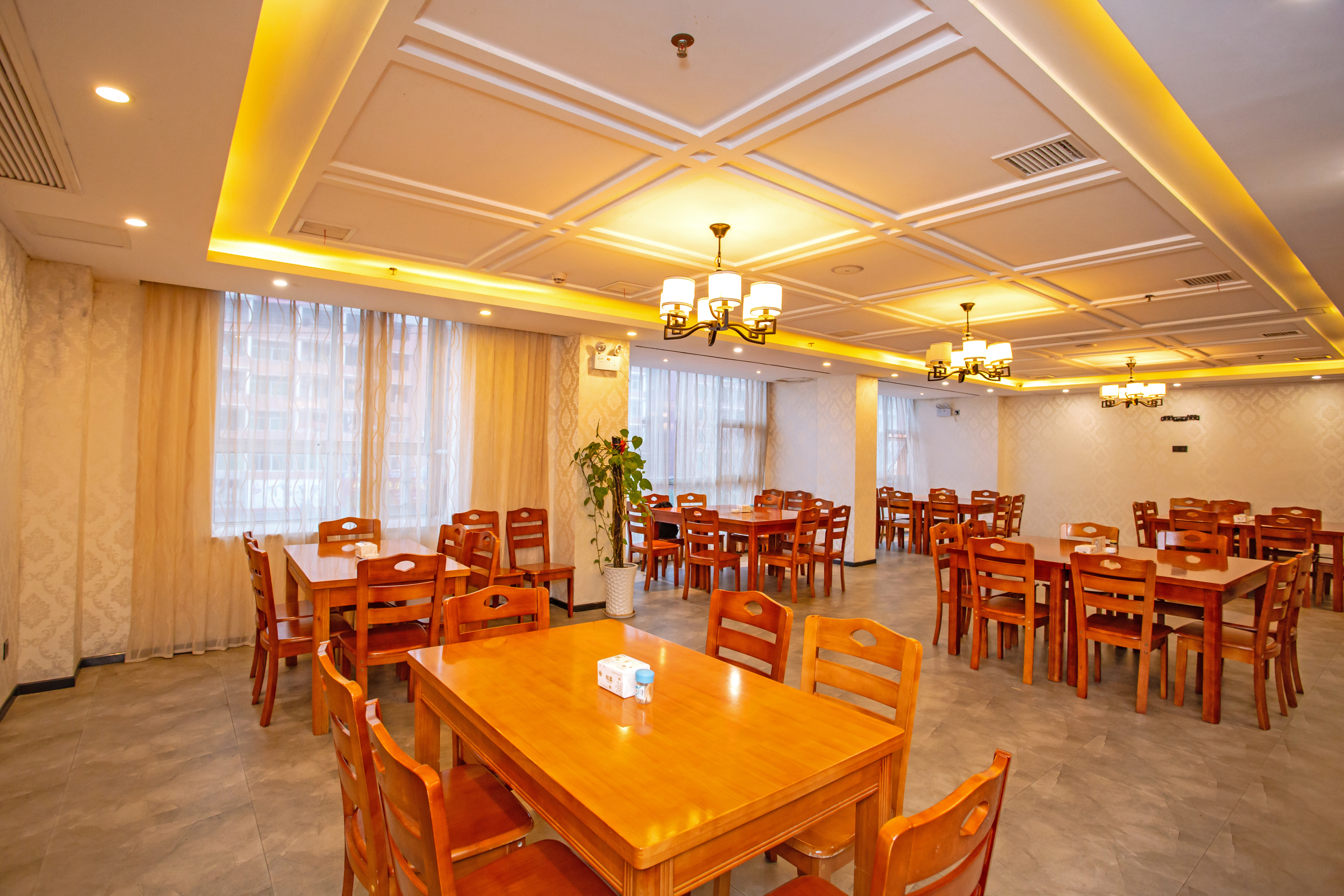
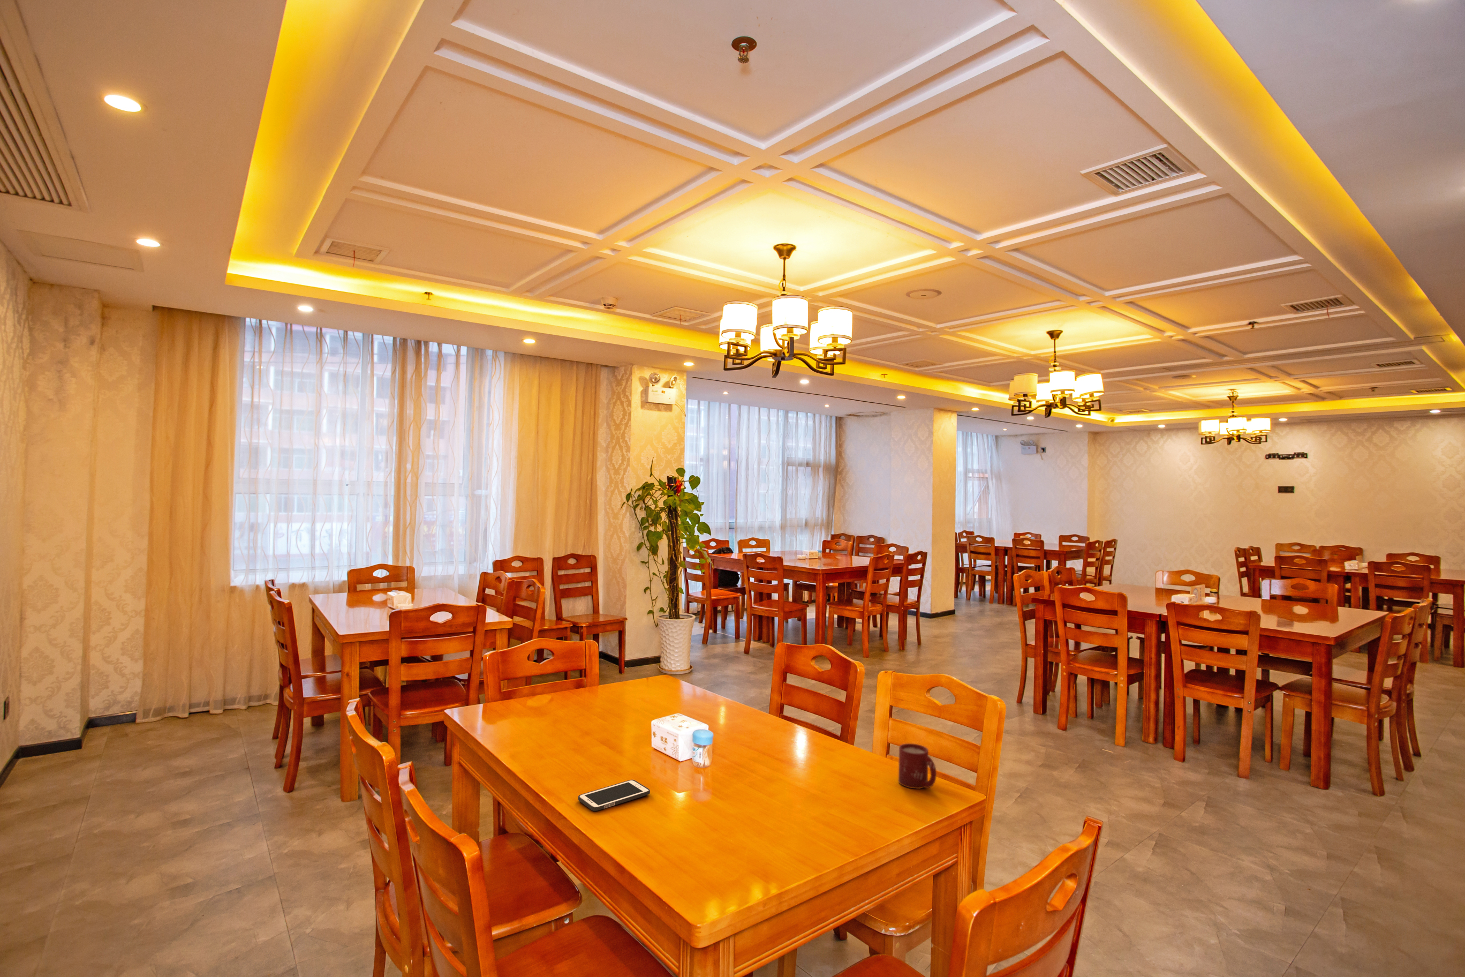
+ cup [898,743,937,789]
+ cell phone [578,780,651,811]
